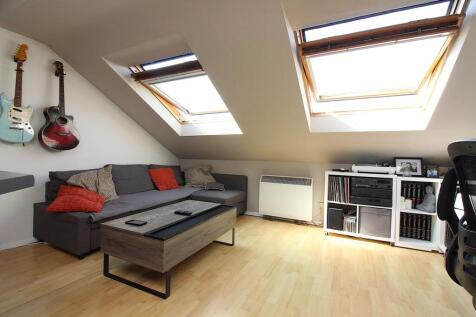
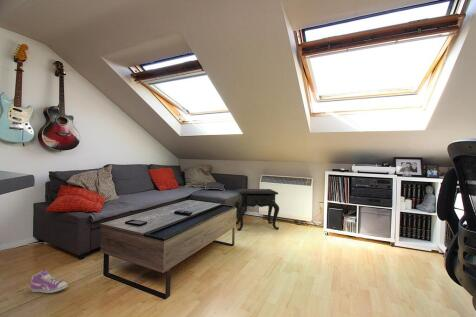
+ sneaker [30,269,68,294]
+ side table [233,188,280,231]
